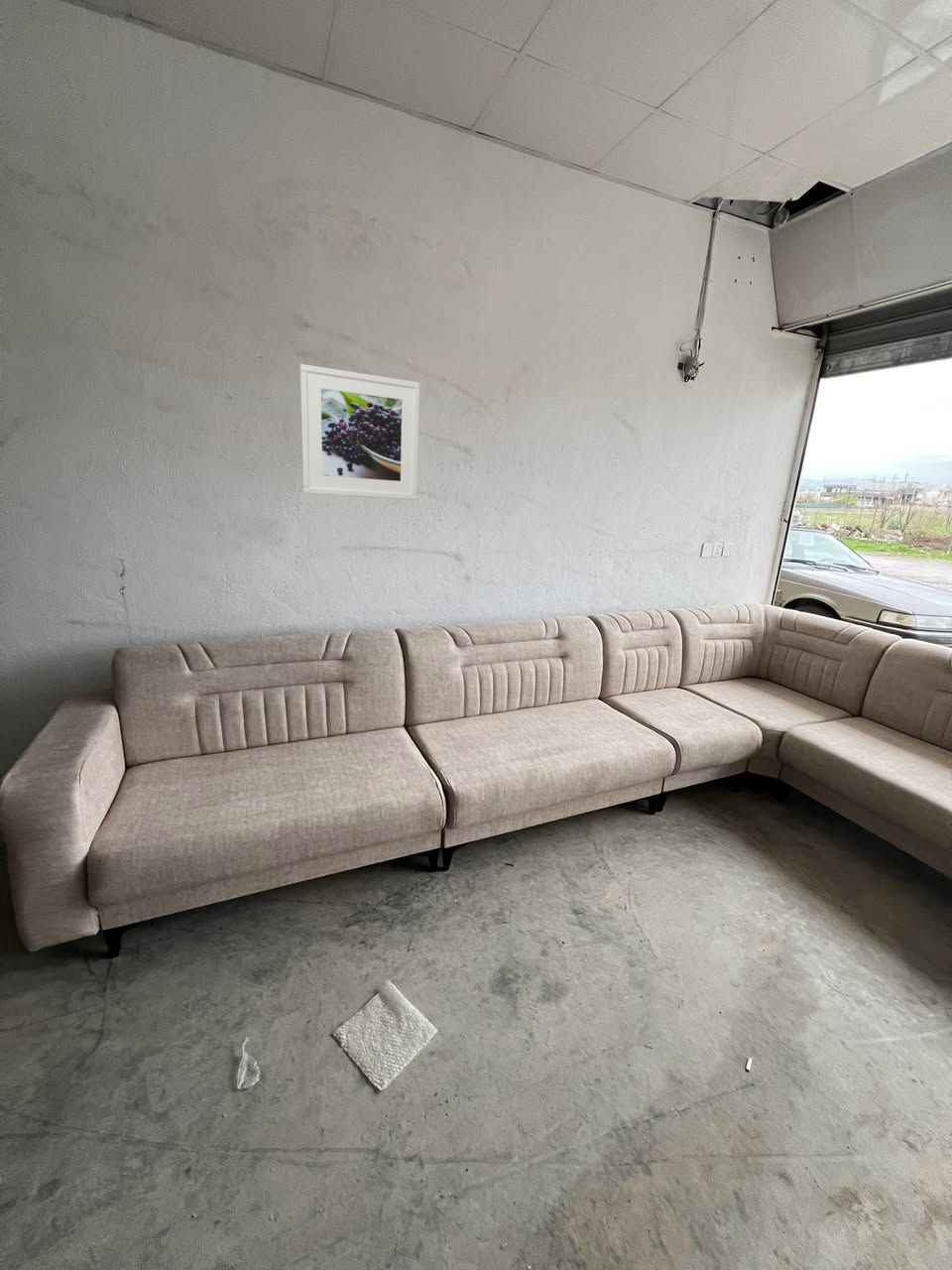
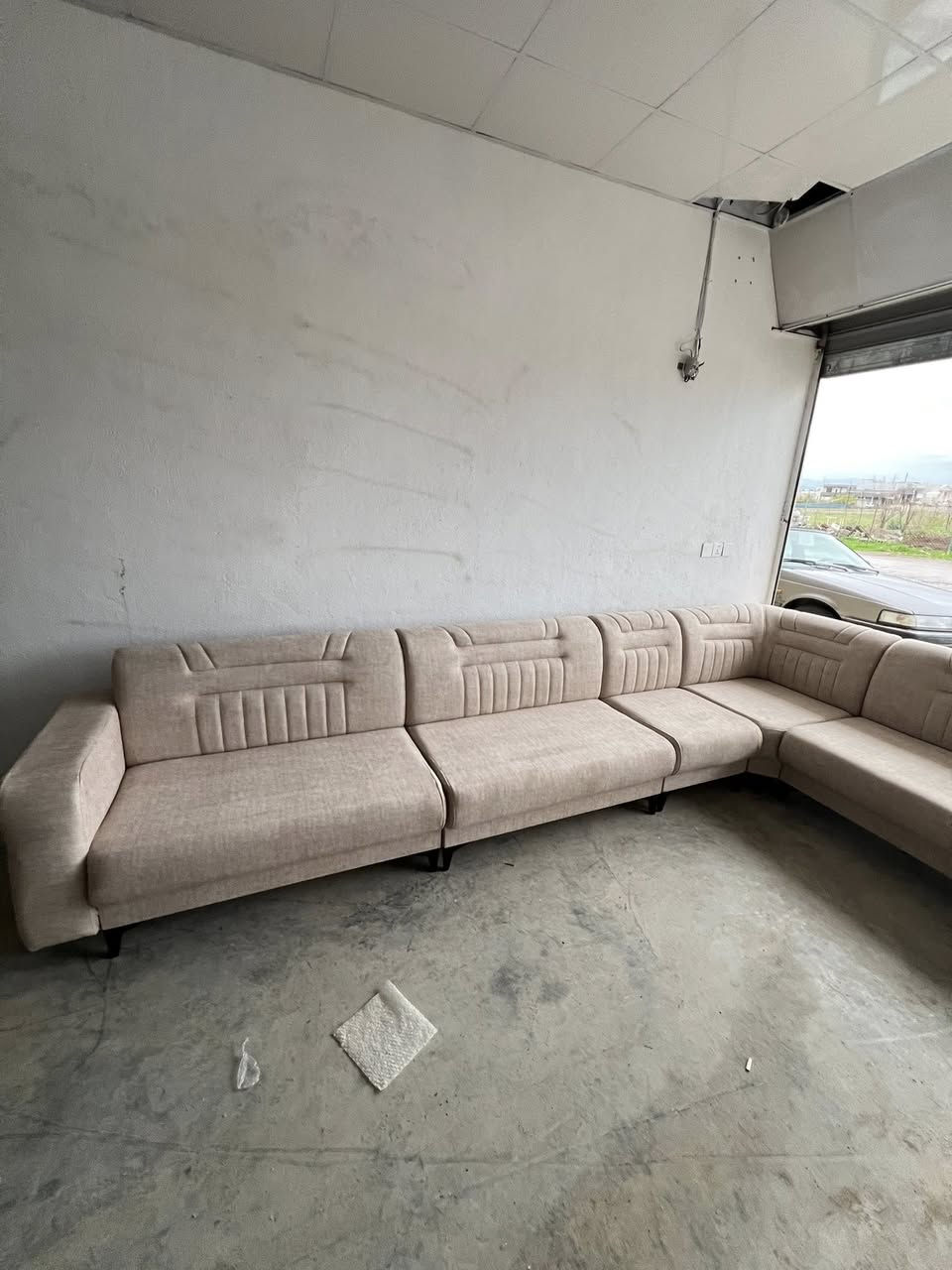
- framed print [299,363,420,501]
